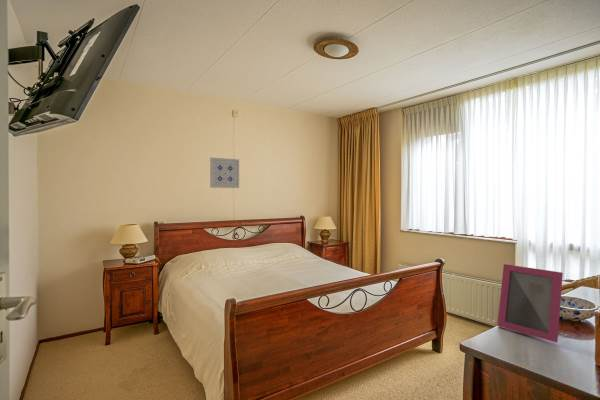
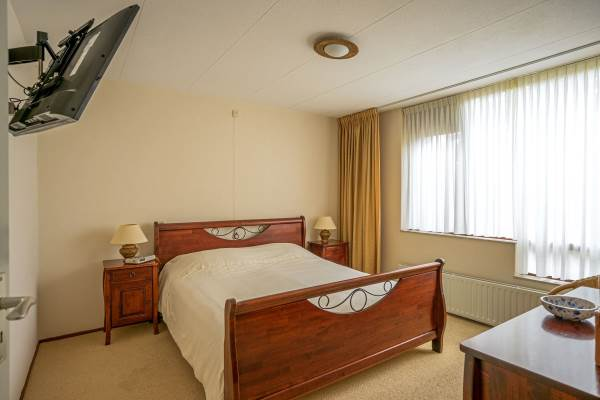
- picture frame [497,263,564,343]
- wall art [209,157,240,189]
